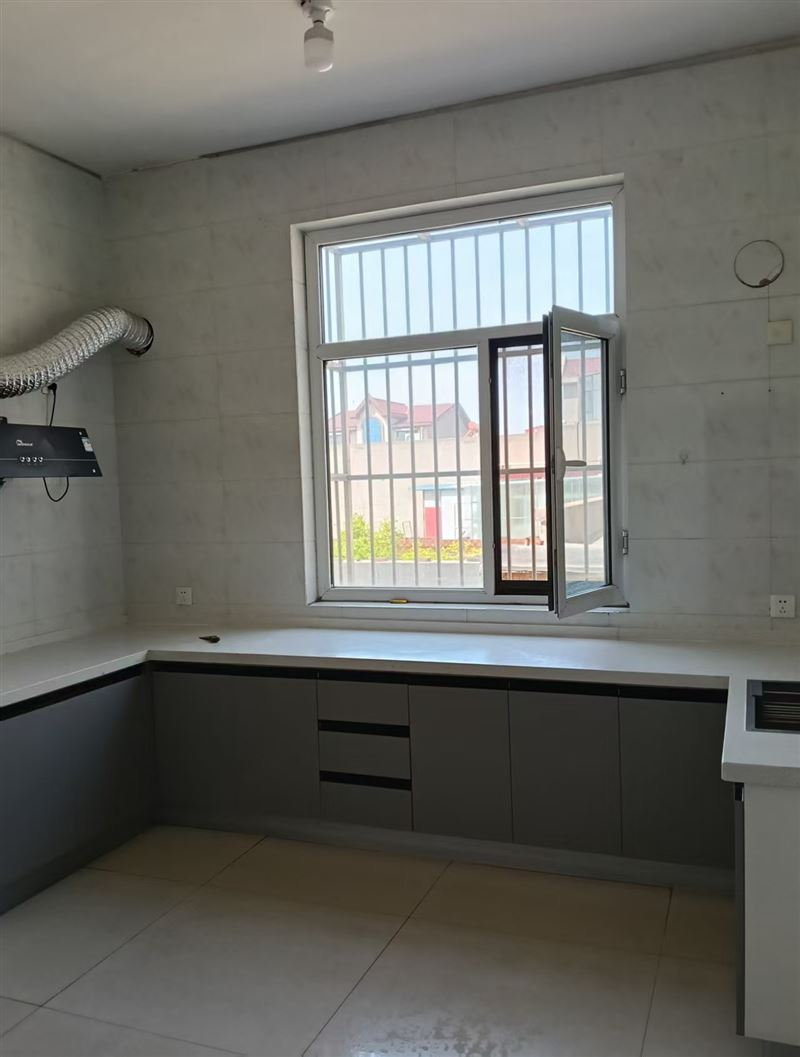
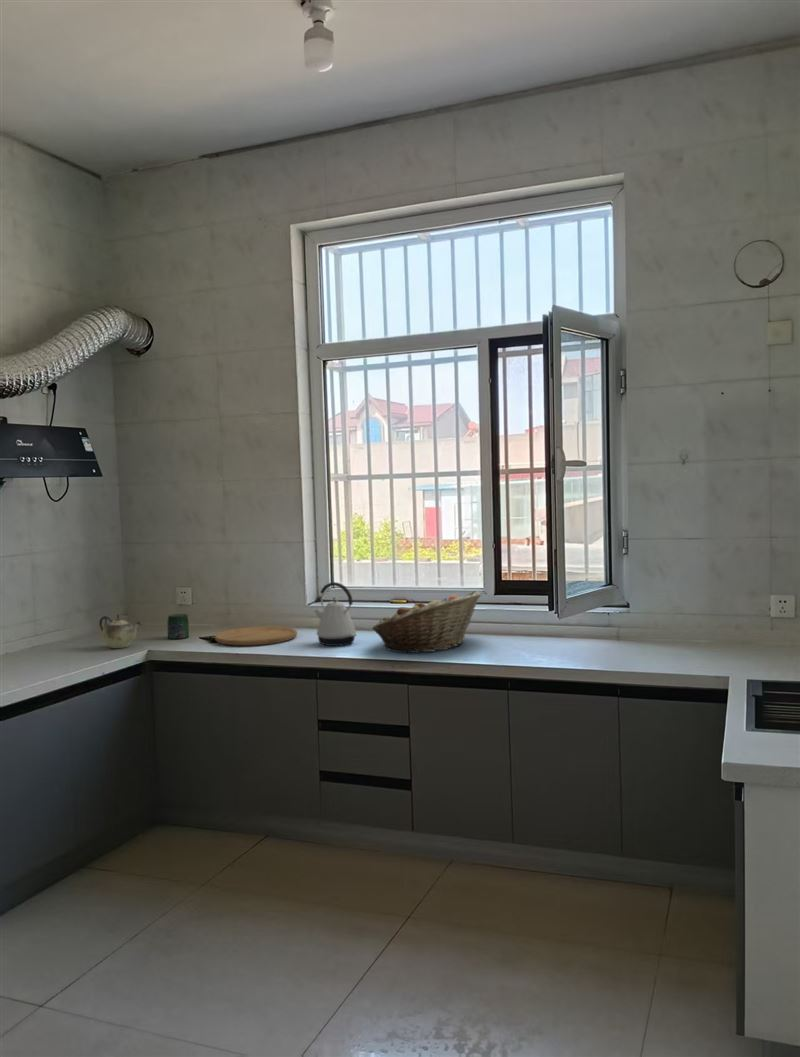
+ kettle [313,581,358,647]
+ cutting board [214,626,298,646]
+ teapot [98,613,143,649]
+ fruit basket [371,590,482,654]
+ jar [166,613,190,640]
